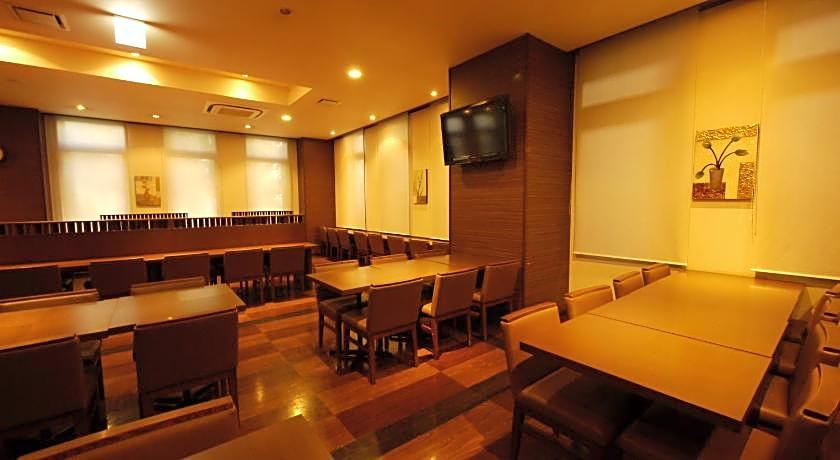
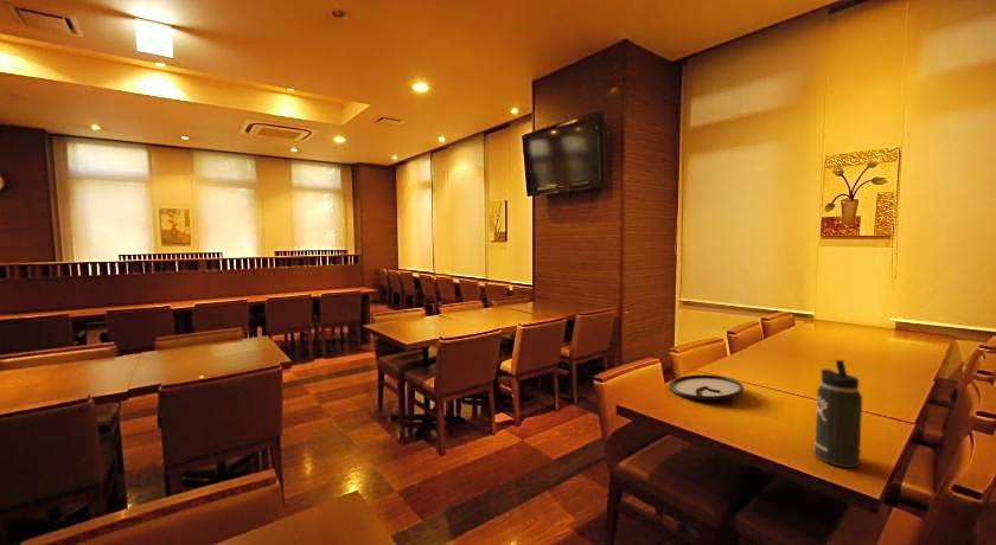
+ thermos bottle [813,359,863,469]
+ plate [668,373,745,400]
